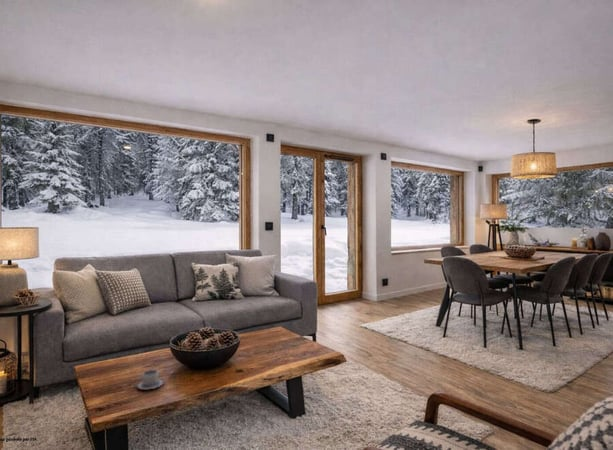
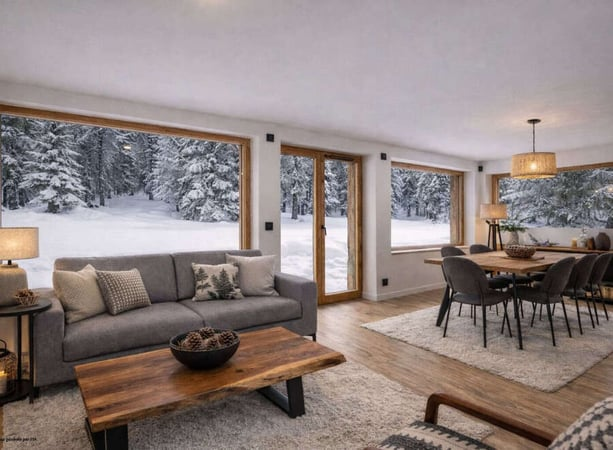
- cup [136,369,165,391]
